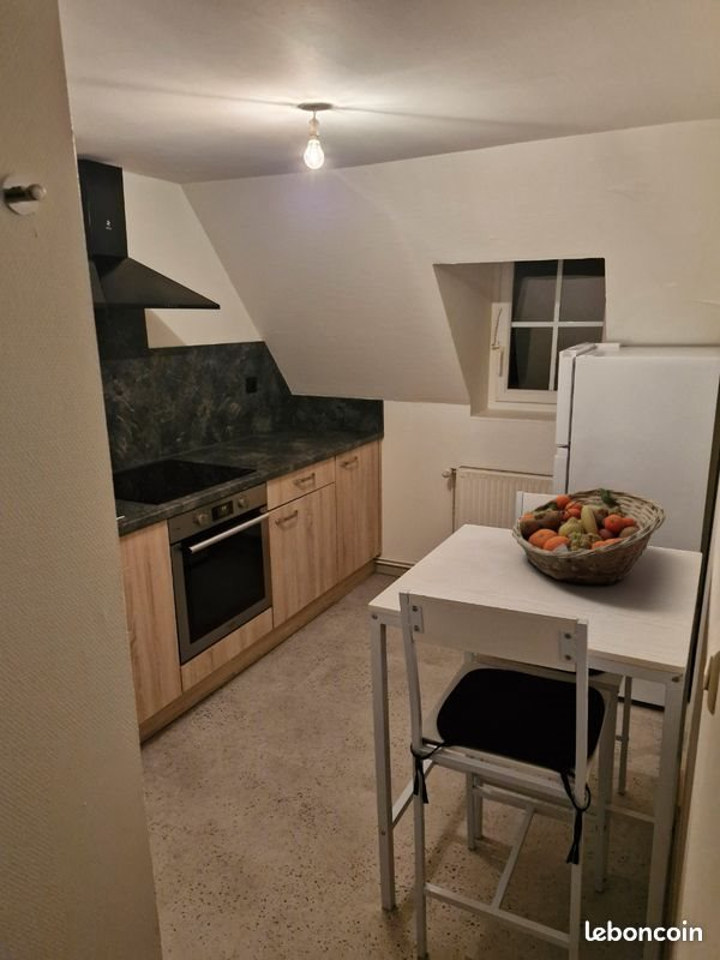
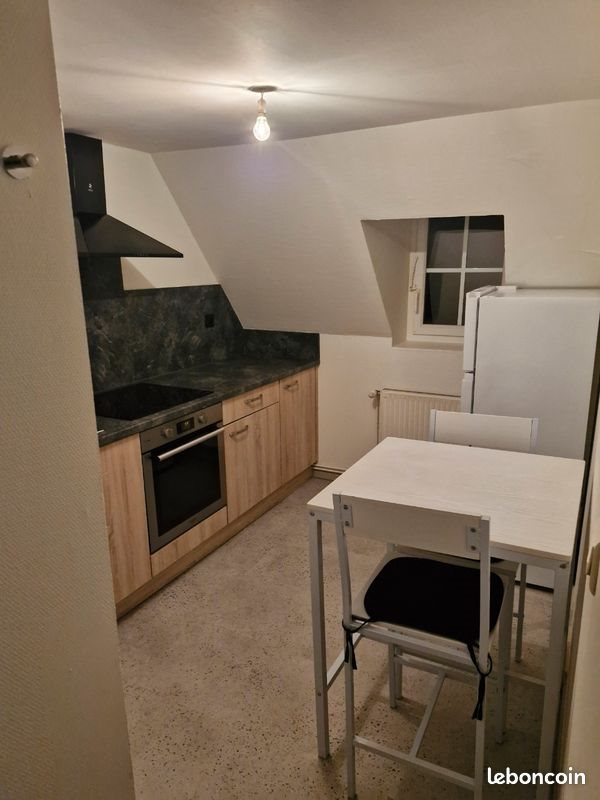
- fruit basket [511,487,667,586]
